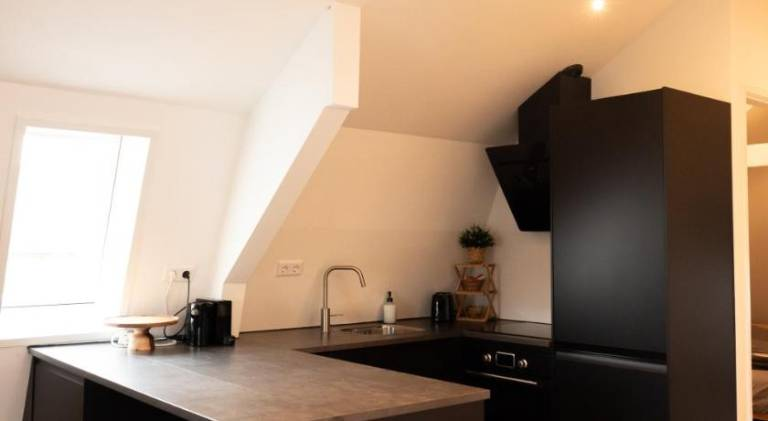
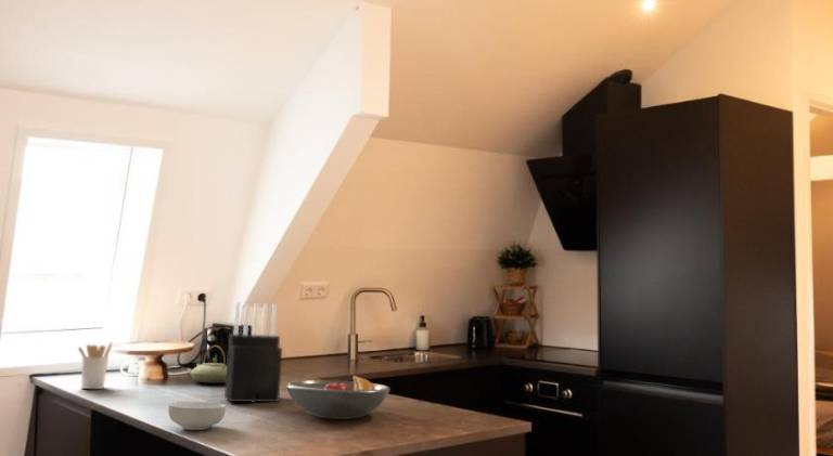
+ teapot [189,344,227,385]
+ fruit bowl [284,374,392,420]
+ knife block [223,301,283,404]
+ cereal bowl [167,401,227,431]
+ utensil holder [77,341,114,390]
